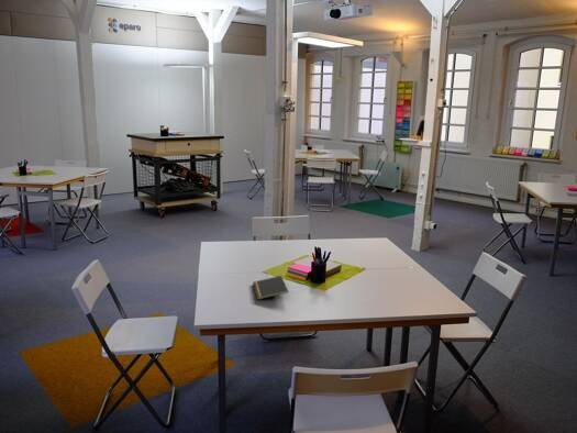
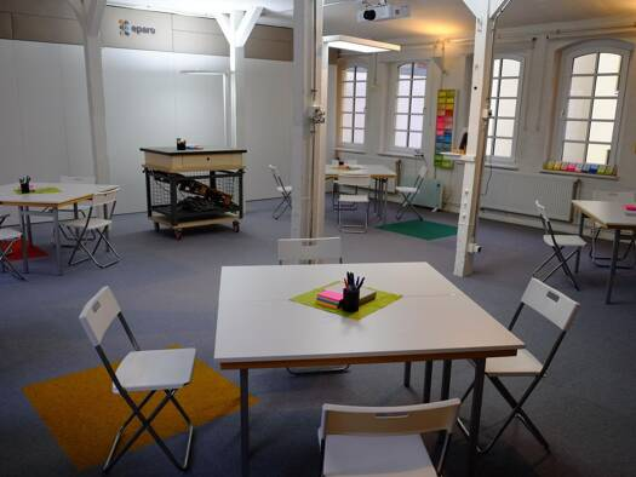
- notepad [252,275,289,301]
